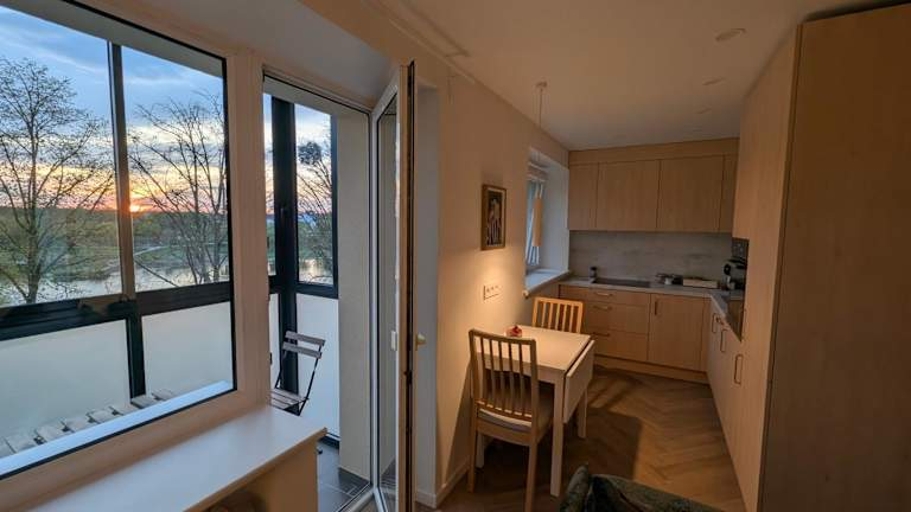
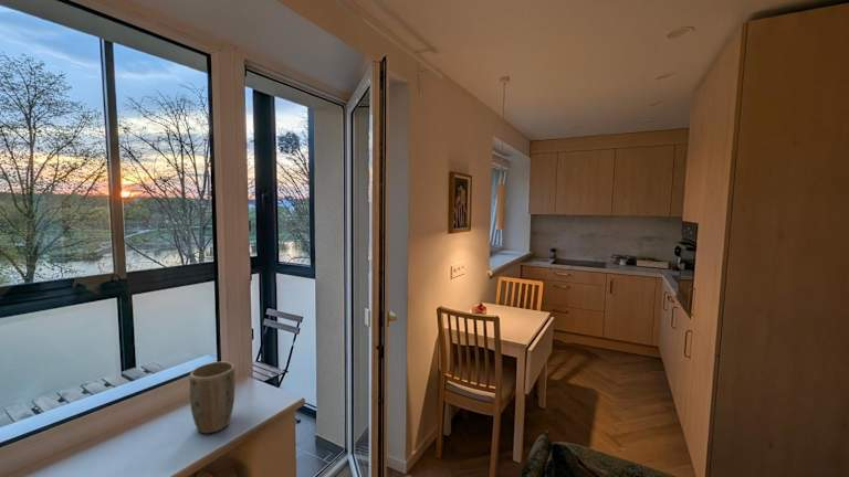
+ plant pot [189,361,237,434]
